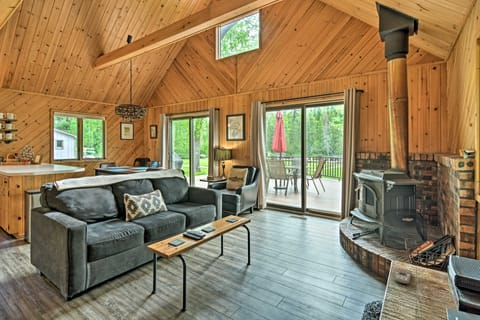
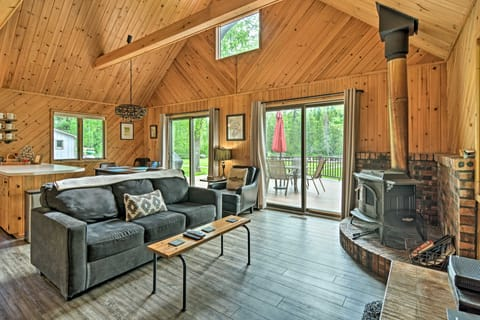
- remote control [393,267,412,285]
